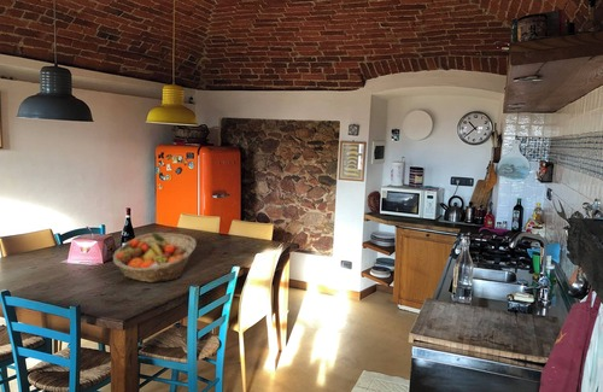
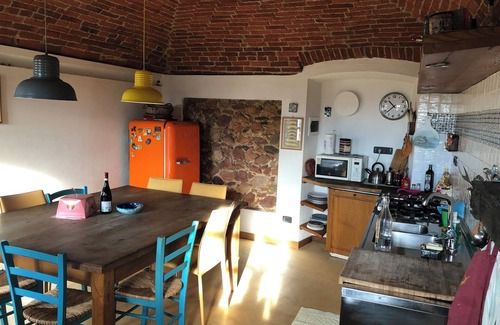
- fruit basket [111,232,198,283]
